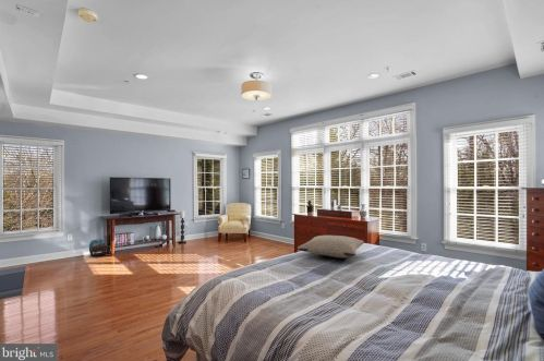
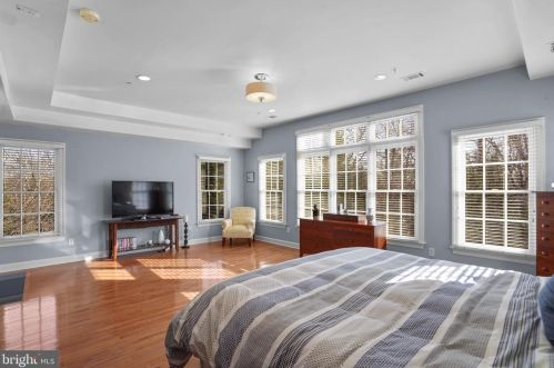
- pillow [297,234,364,258]
- backpack [88,238,109,257]
